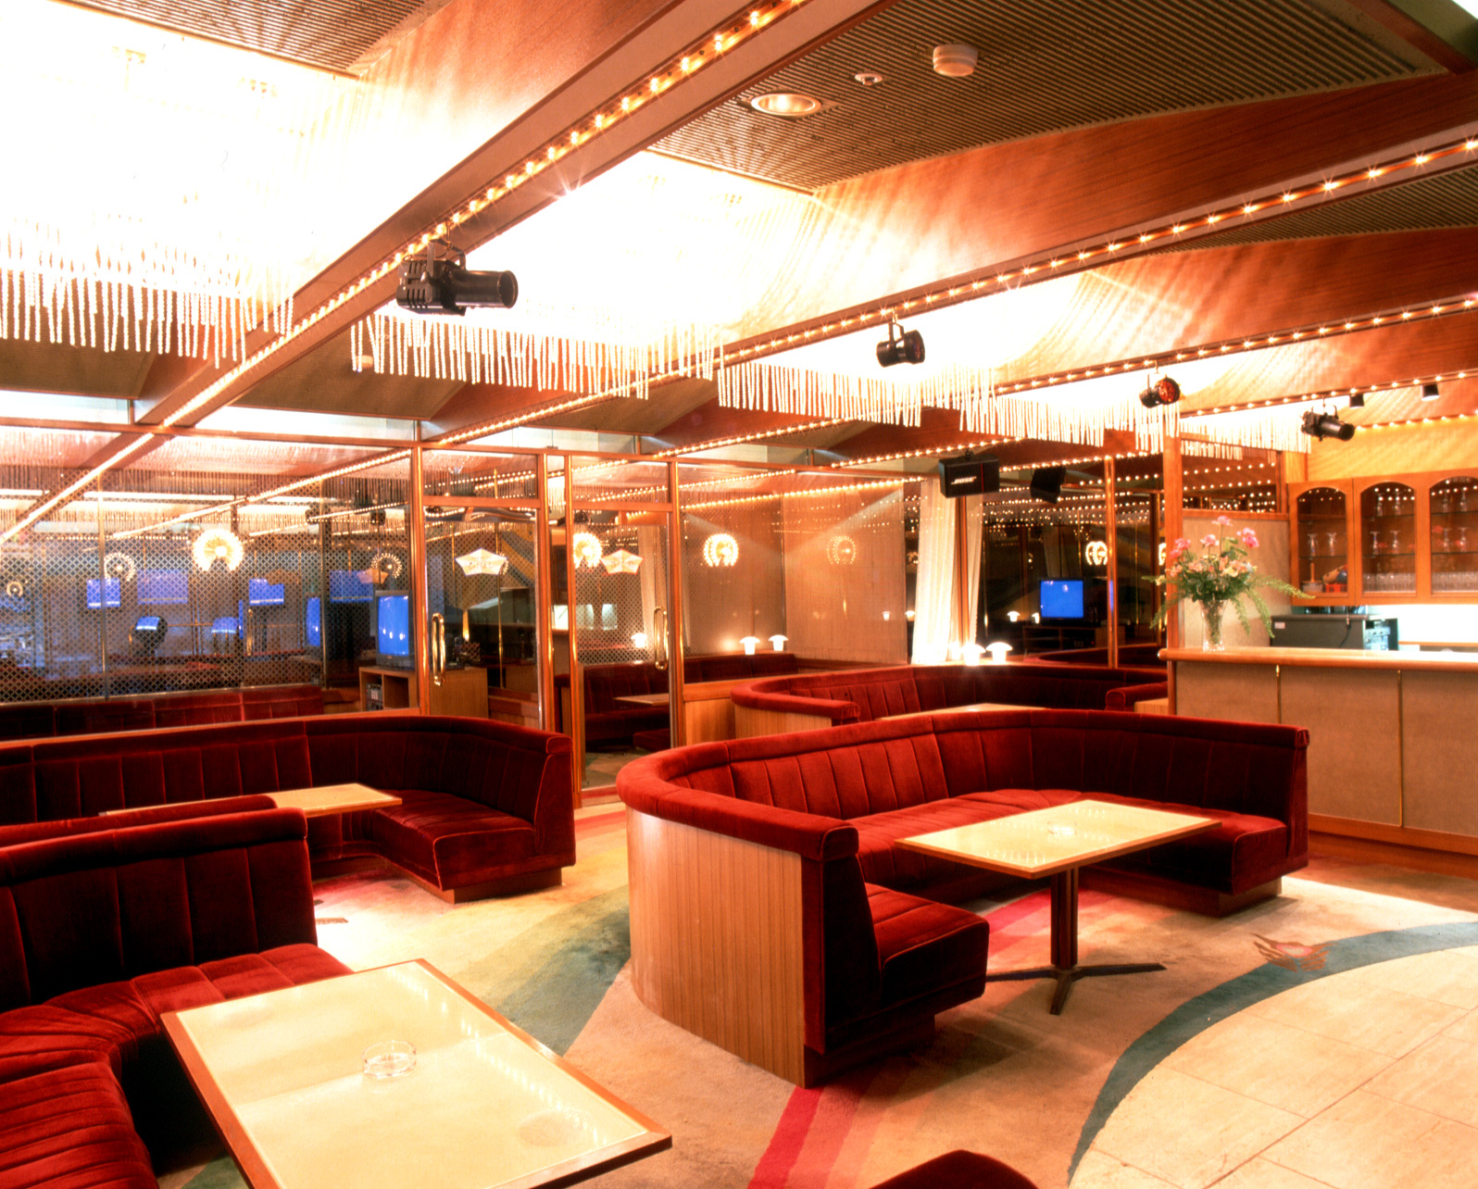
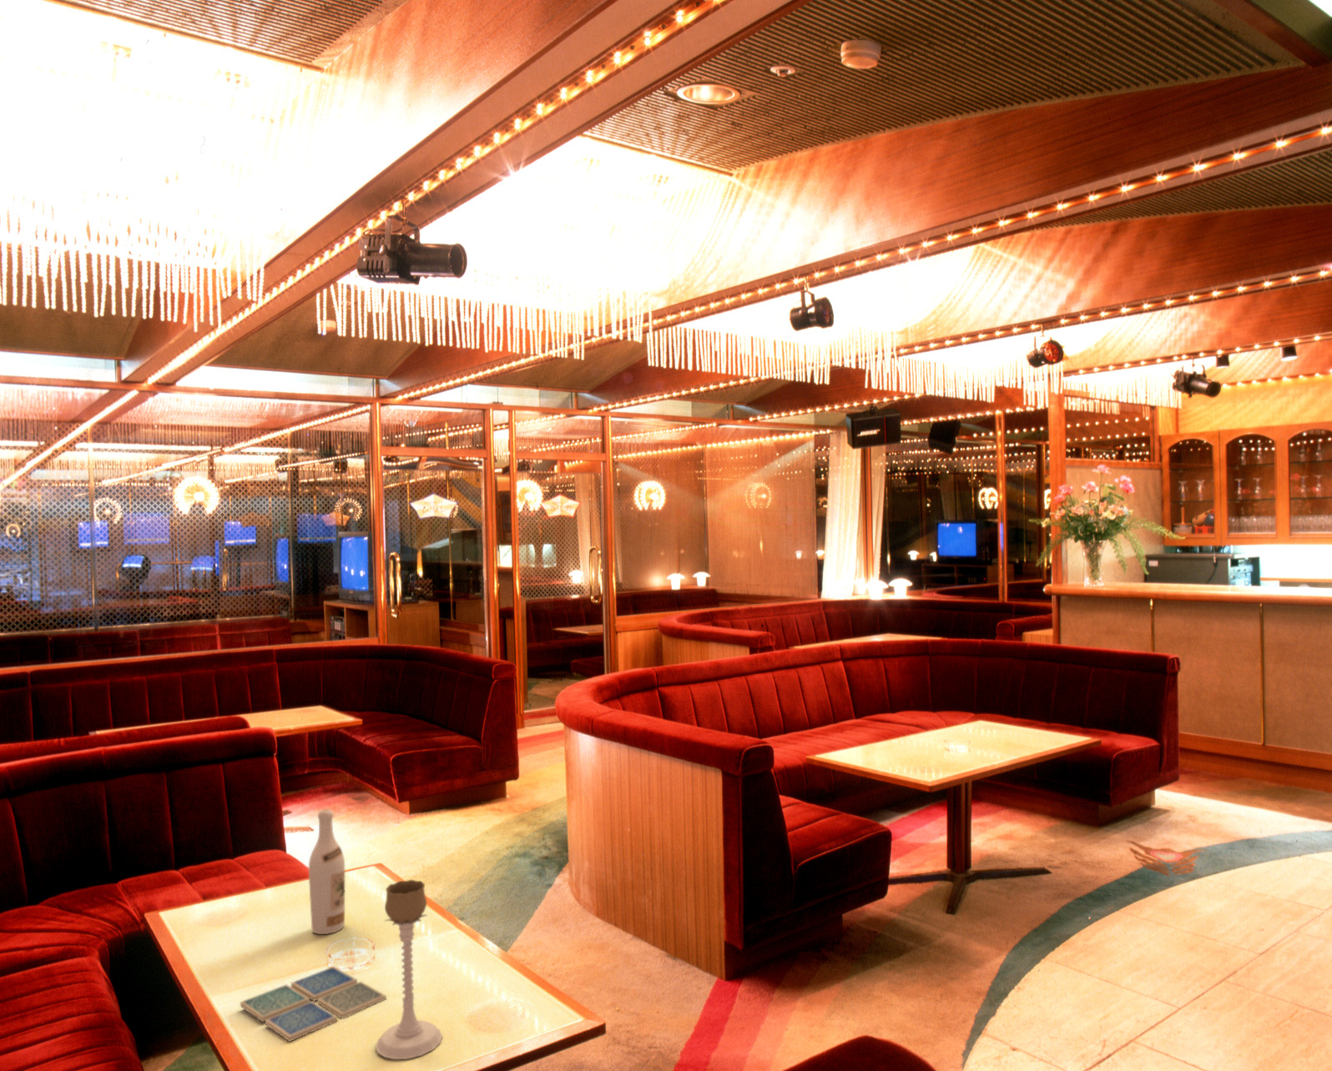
+ candle holder [375,879,443,1060]
+ wine bottle [308,809,346,935]
+ drink coaster [239,966,387,1043]
